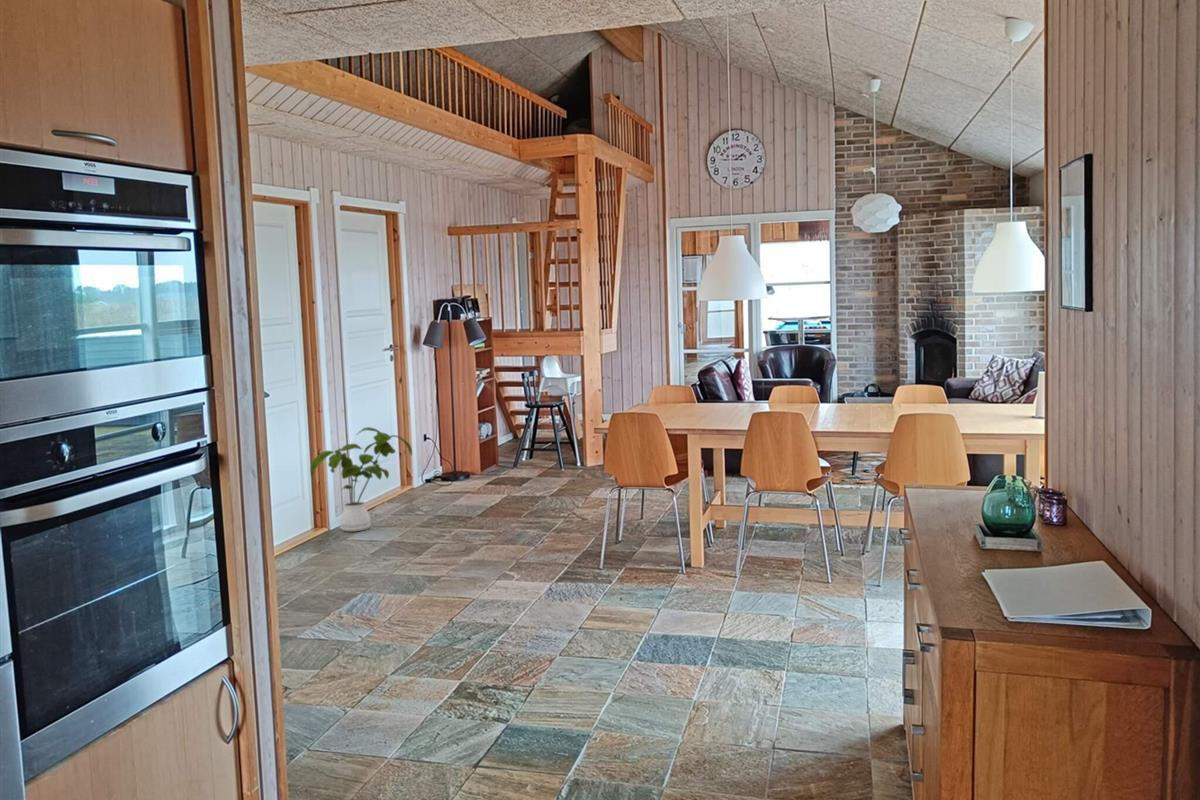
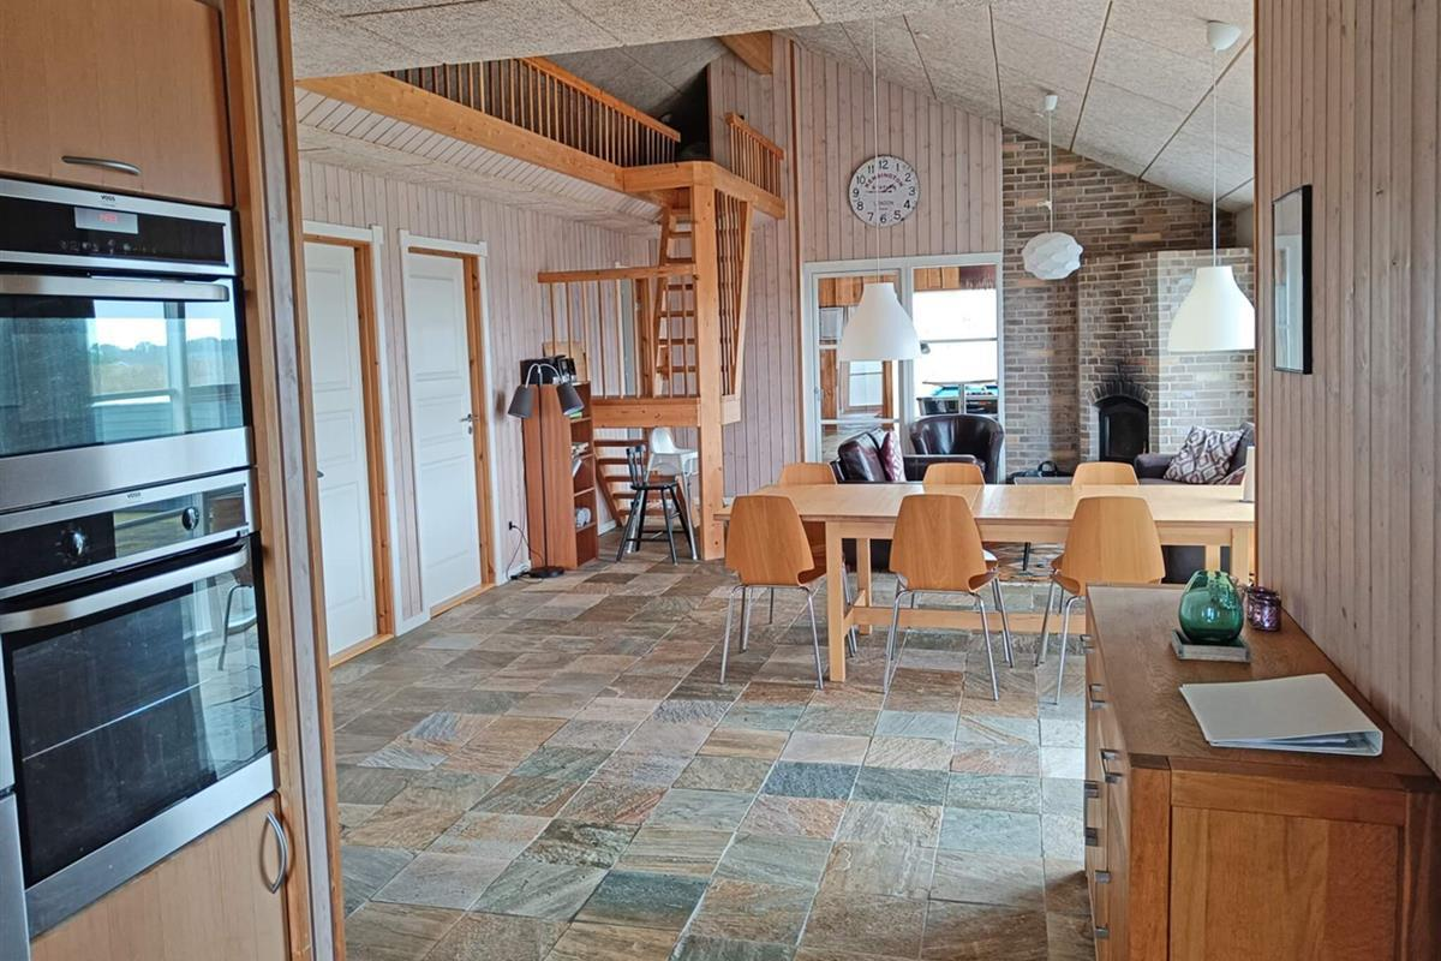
- house plant [309,426,413,532]
